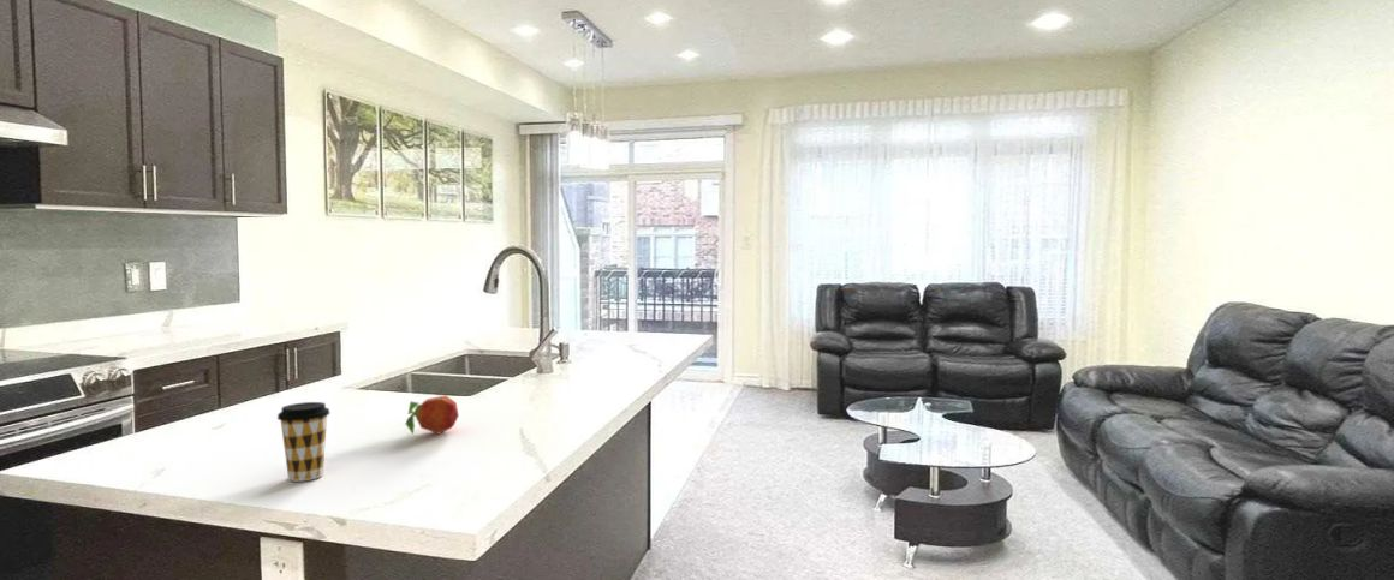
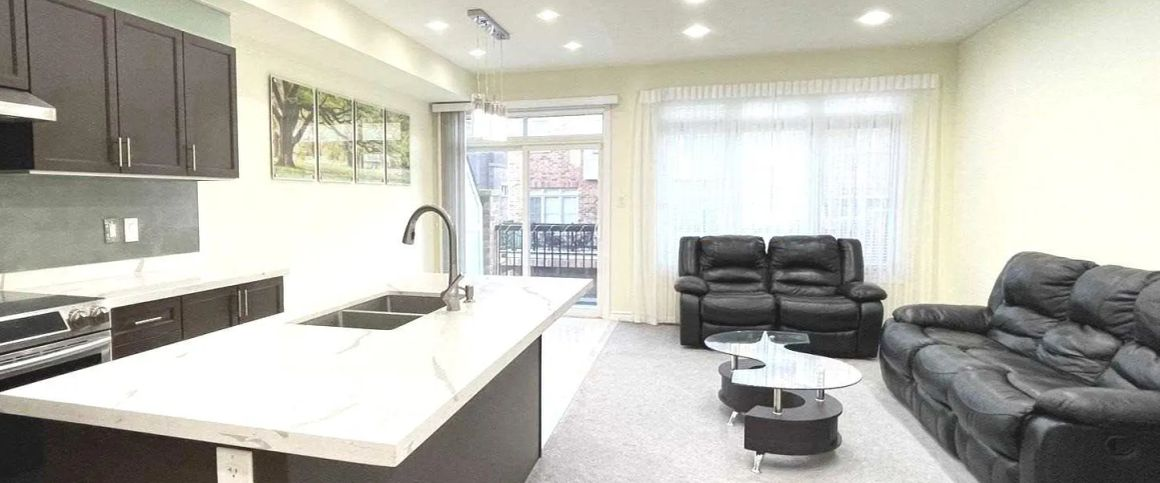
- fruit [405,394,460,436]
- coffee cup [276,401,332,483]
